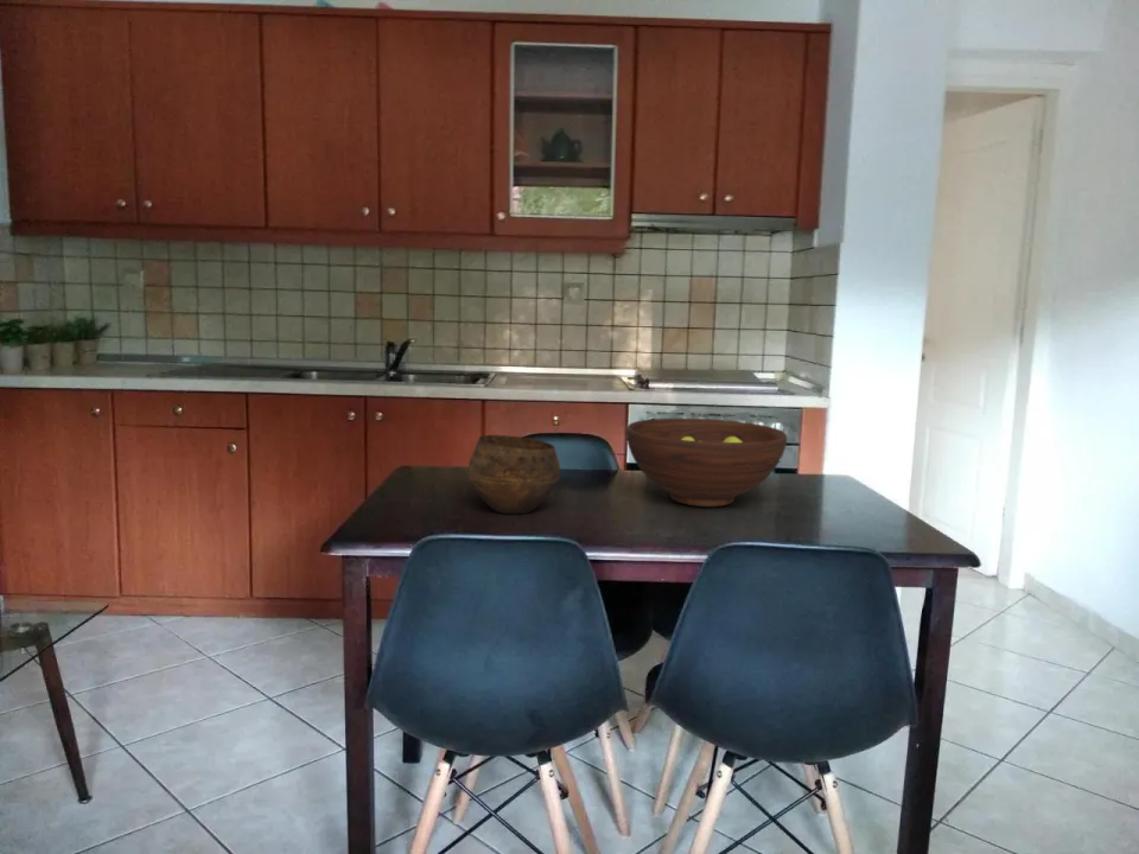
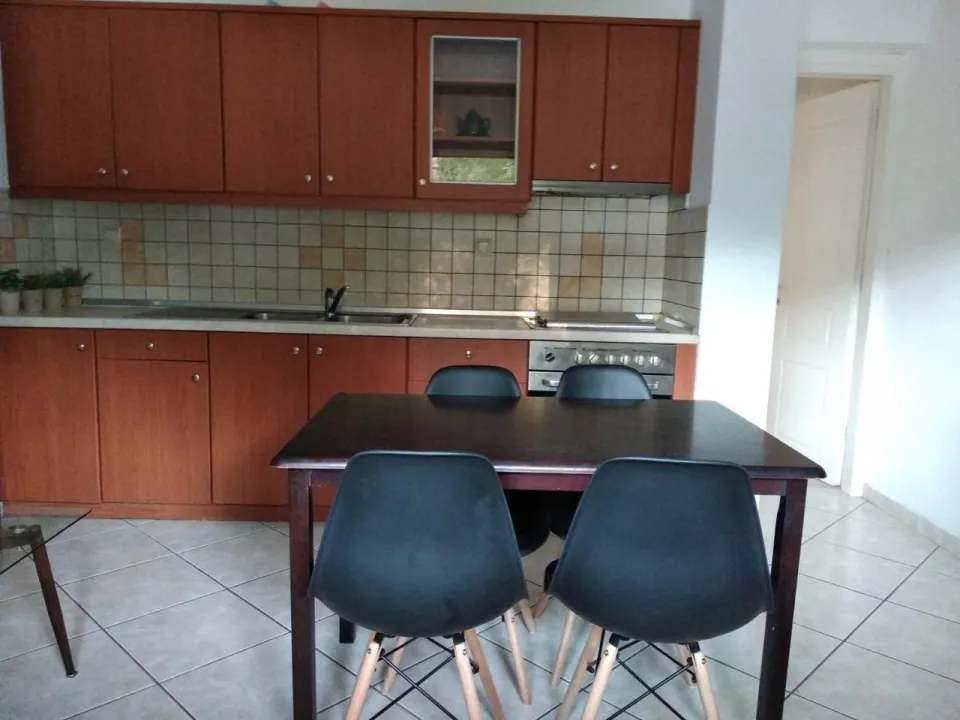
- fruit bowl [625,418,788,508]
- bowl [466,434,561,515]
